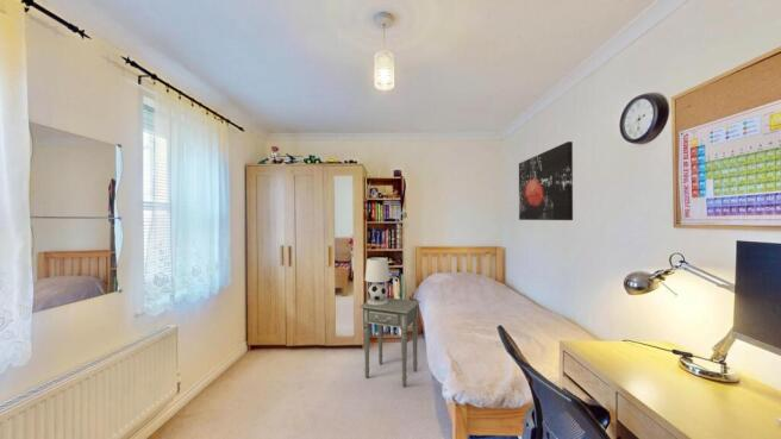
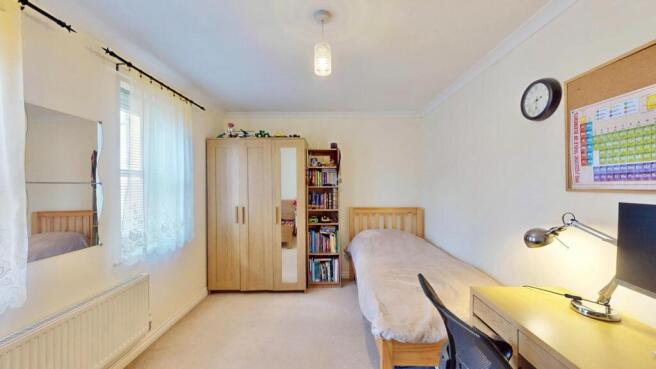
- table lamp [364,257,390,305]
- side table [358,296,421,388]
- wall art [518,140,574,221]
